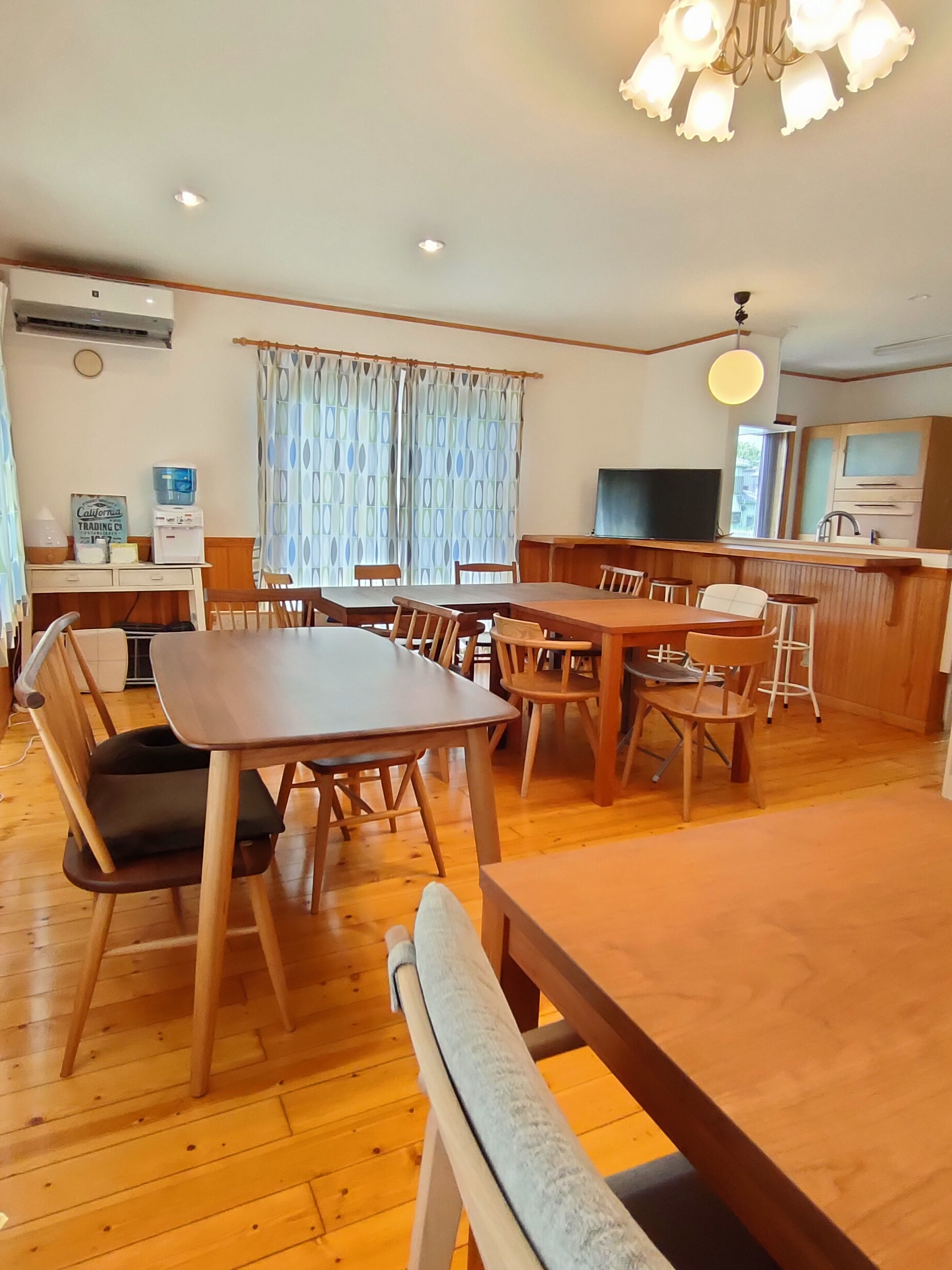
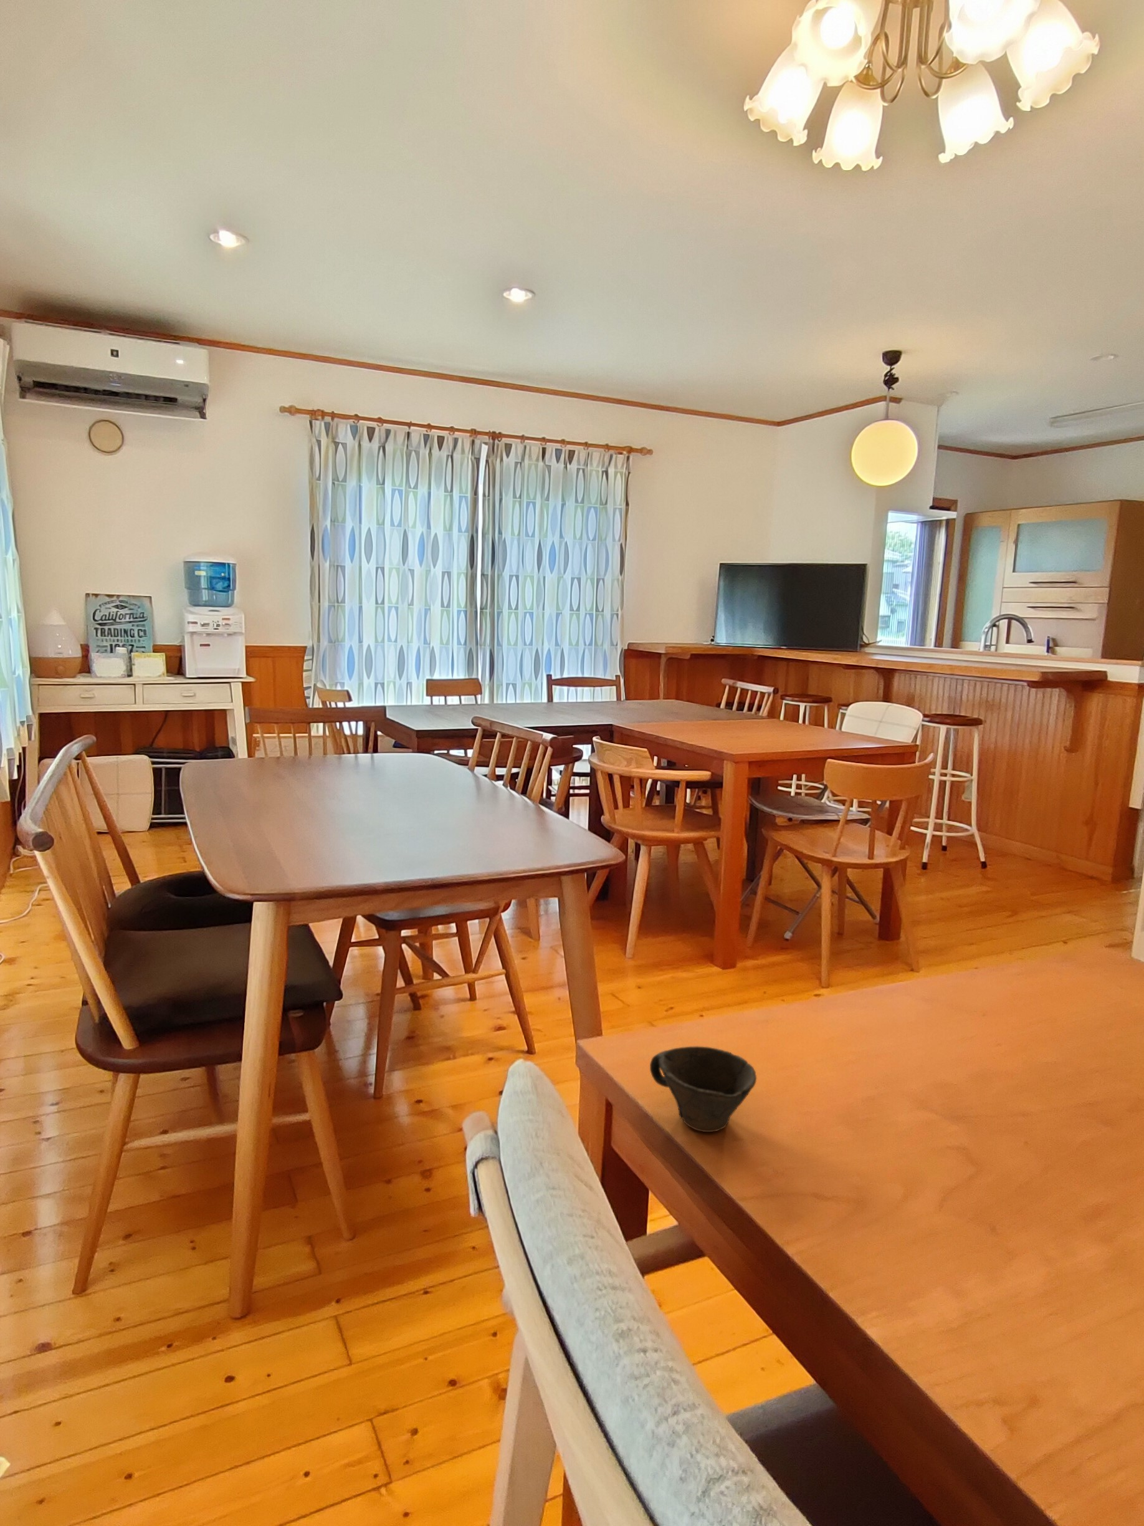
+ cup [649,1045,757,1133]
